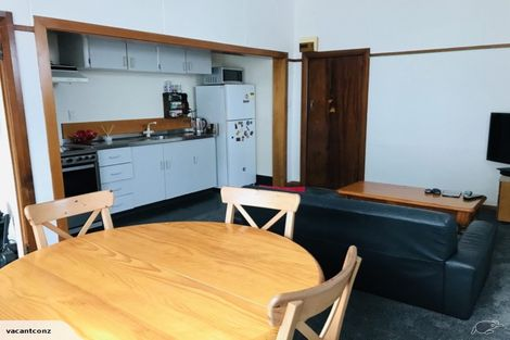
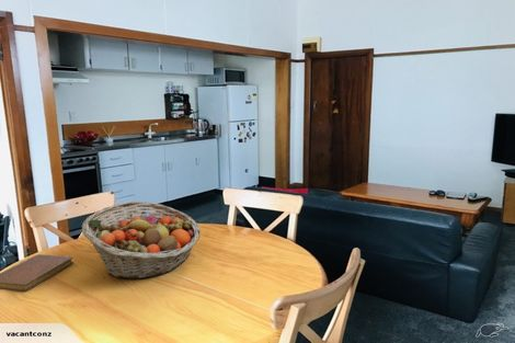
+ notebook [0,253,75,293]
+ fruit basket [81,201,202,281]
